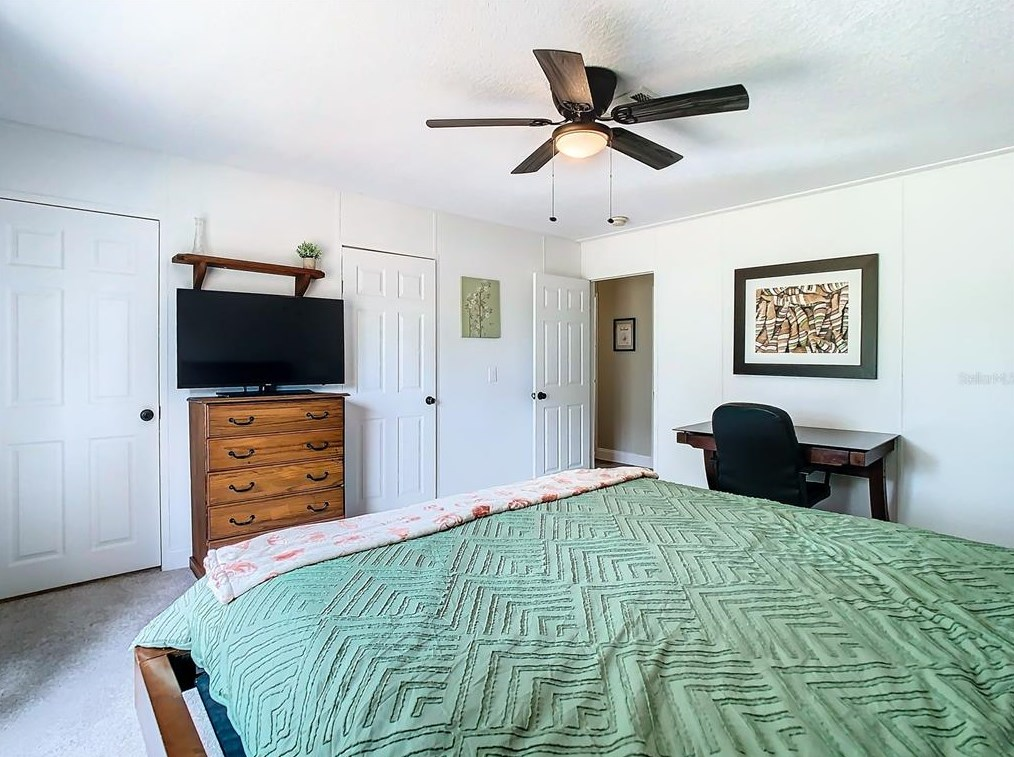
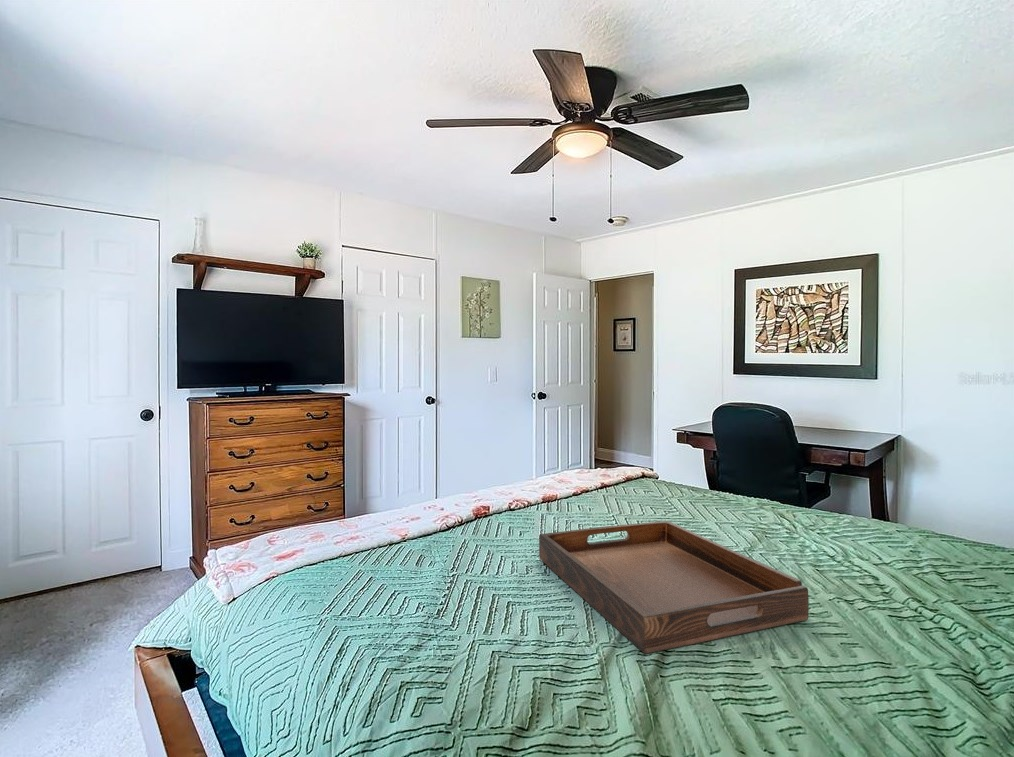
+ serving tray [538,520,810,654]
